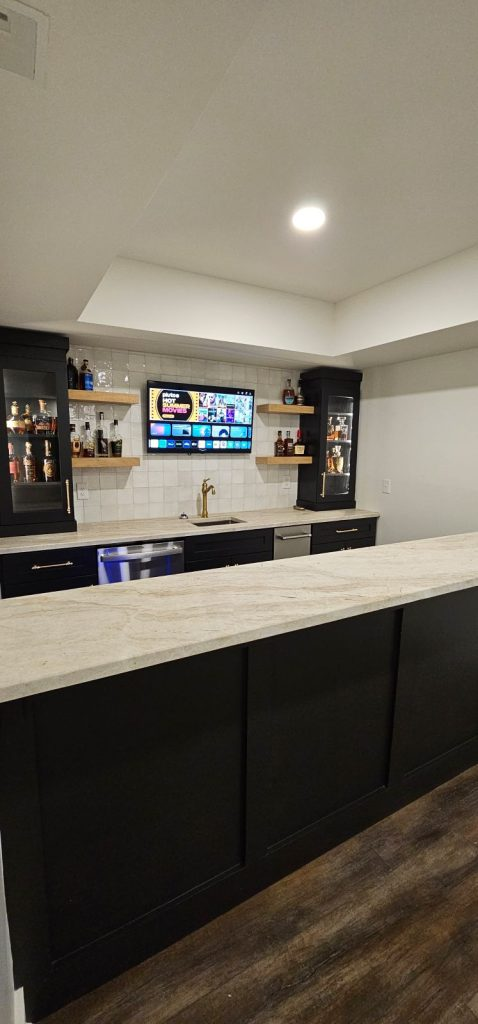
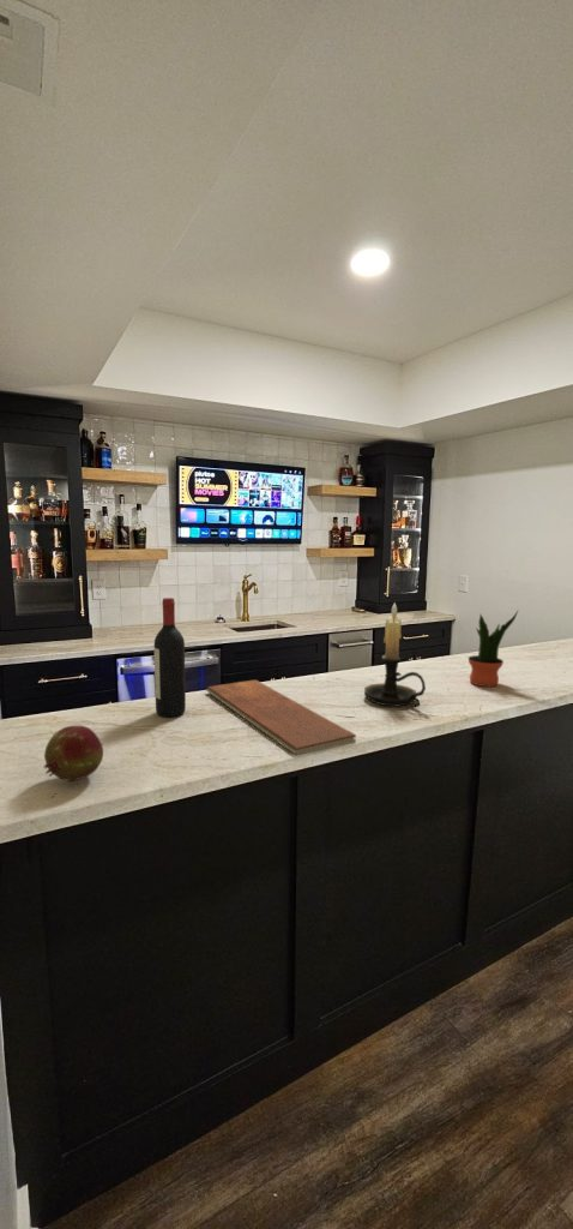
+ potted plant [468,610,519,688]
+ chopping board [205,679,357,756]
+ wine bottle [153,596,187,719]
+ candle holder [363,602,427,708]
+ fruit [43,725,104,783]
